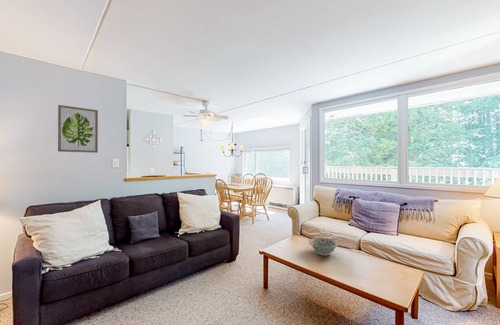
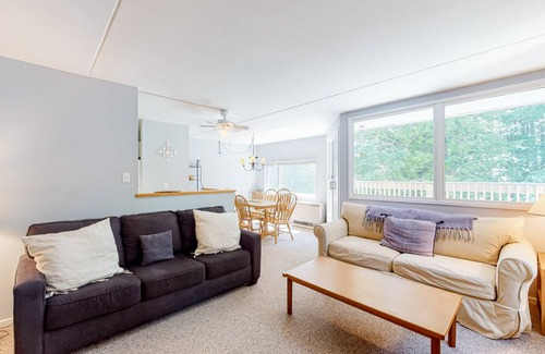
- wall art [57,104,99,154]
- decorative bowl [308,237,340,256]
